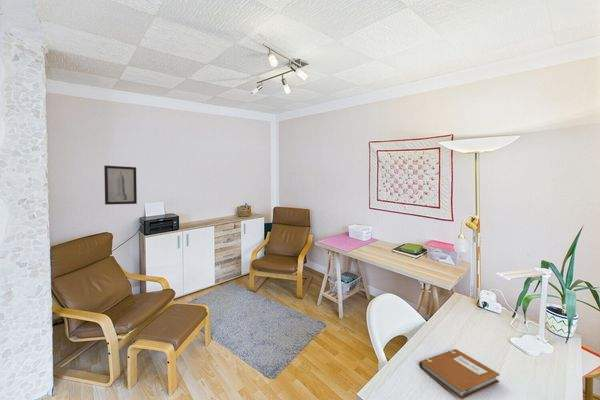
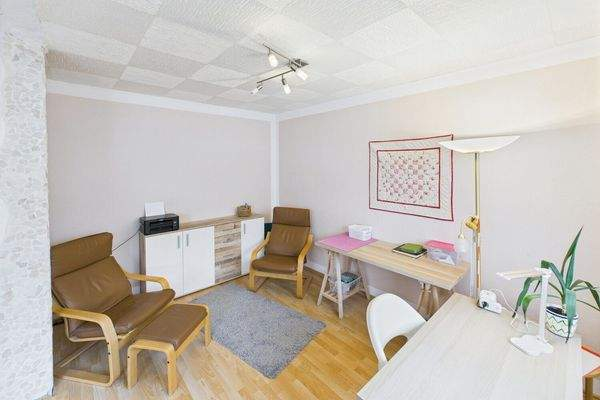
- wall art [103,165,138,206]
- notebook [418,348,501,400]
